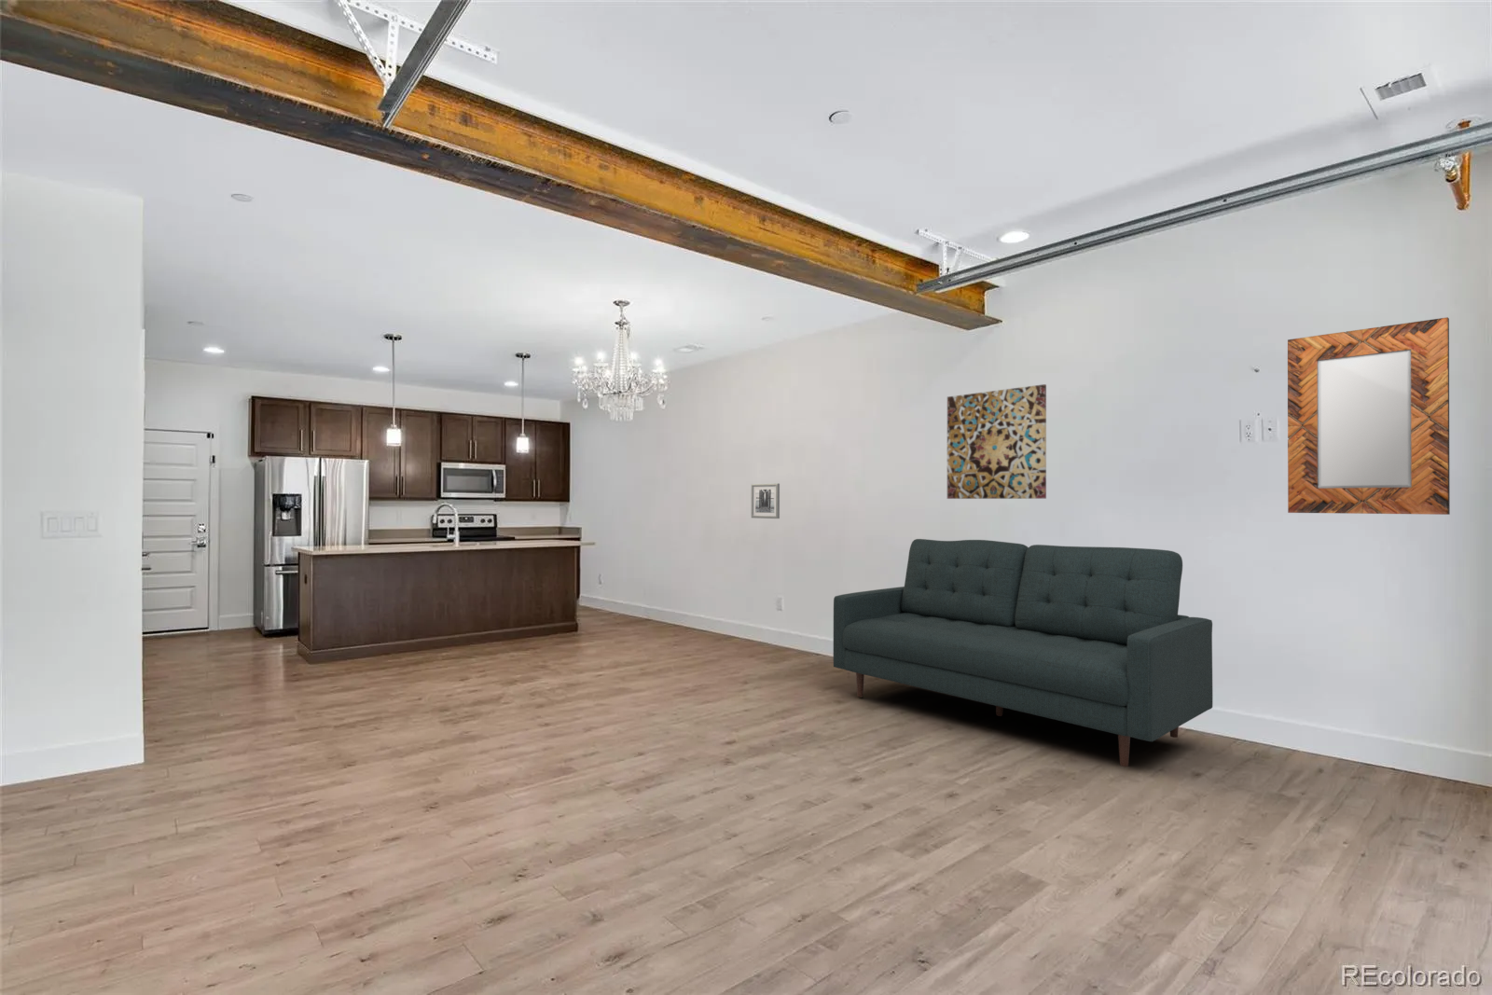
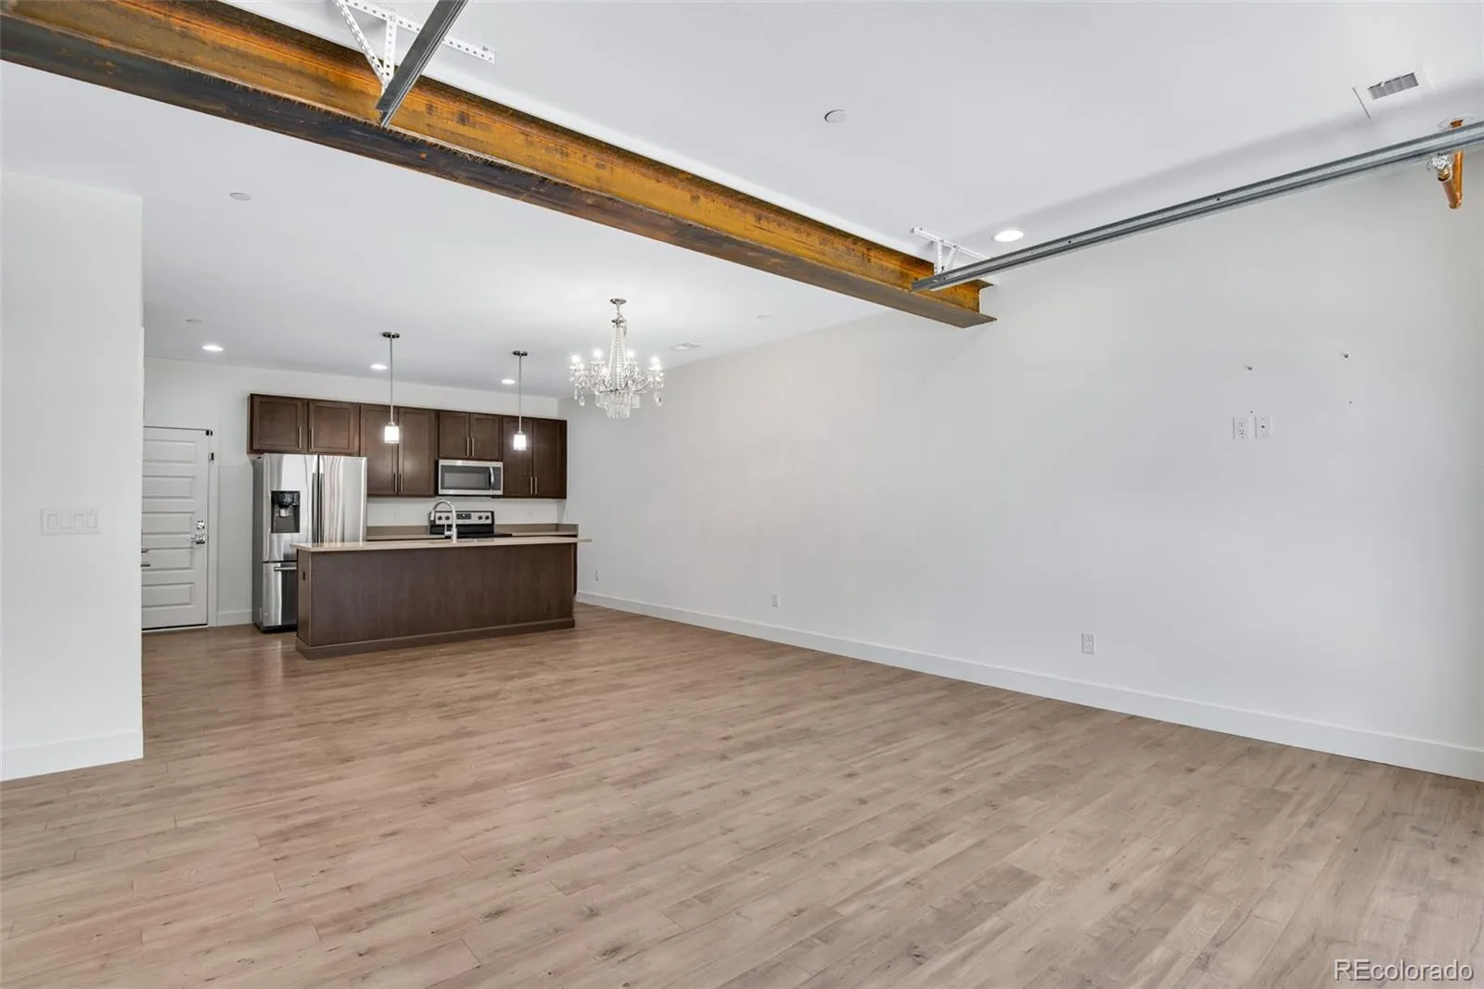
- wall art [750,482,780,520]
- wall art [947,383,1047,500]
- home mirror [1287,316,1451,515]
- sofa [833,539,1213,767]
